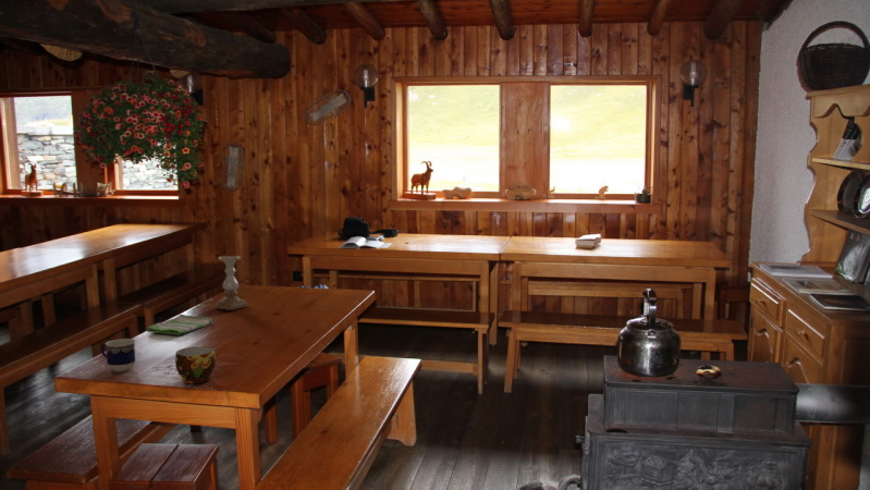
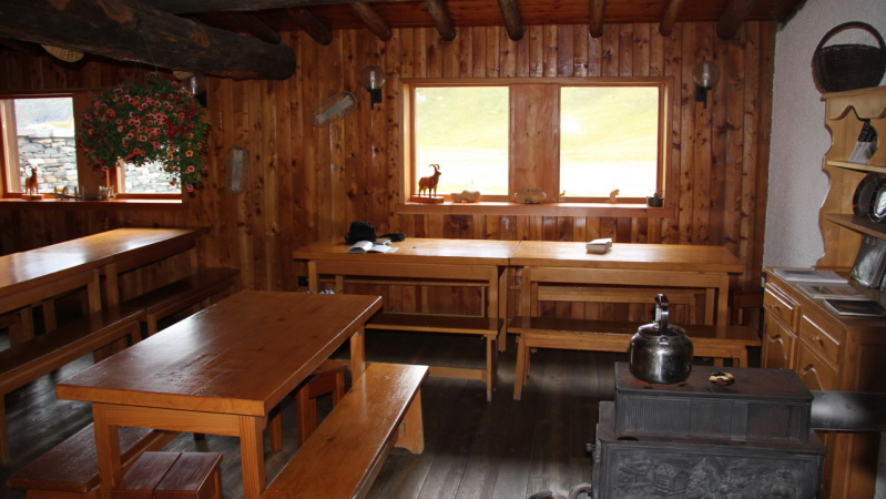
- cup [100,338,136,373]
- candle holder [213,255,248,311]
- dish towel [145,314,213,336]
- cup [174,345,217,384]
